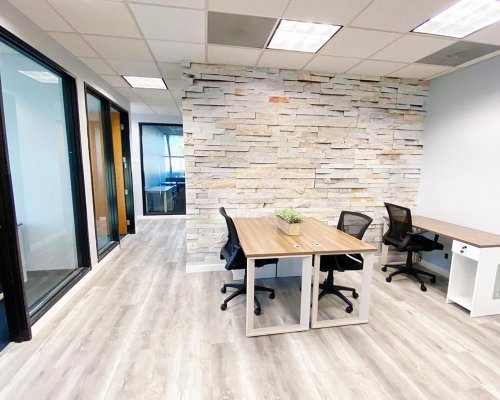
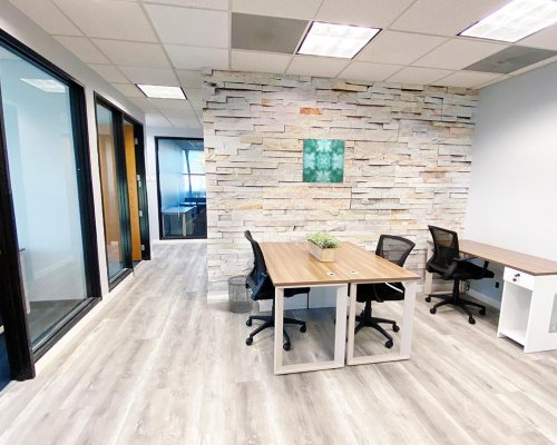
+ wall art [301,138,346,184]
+ waste bin [227,275,254,314]
